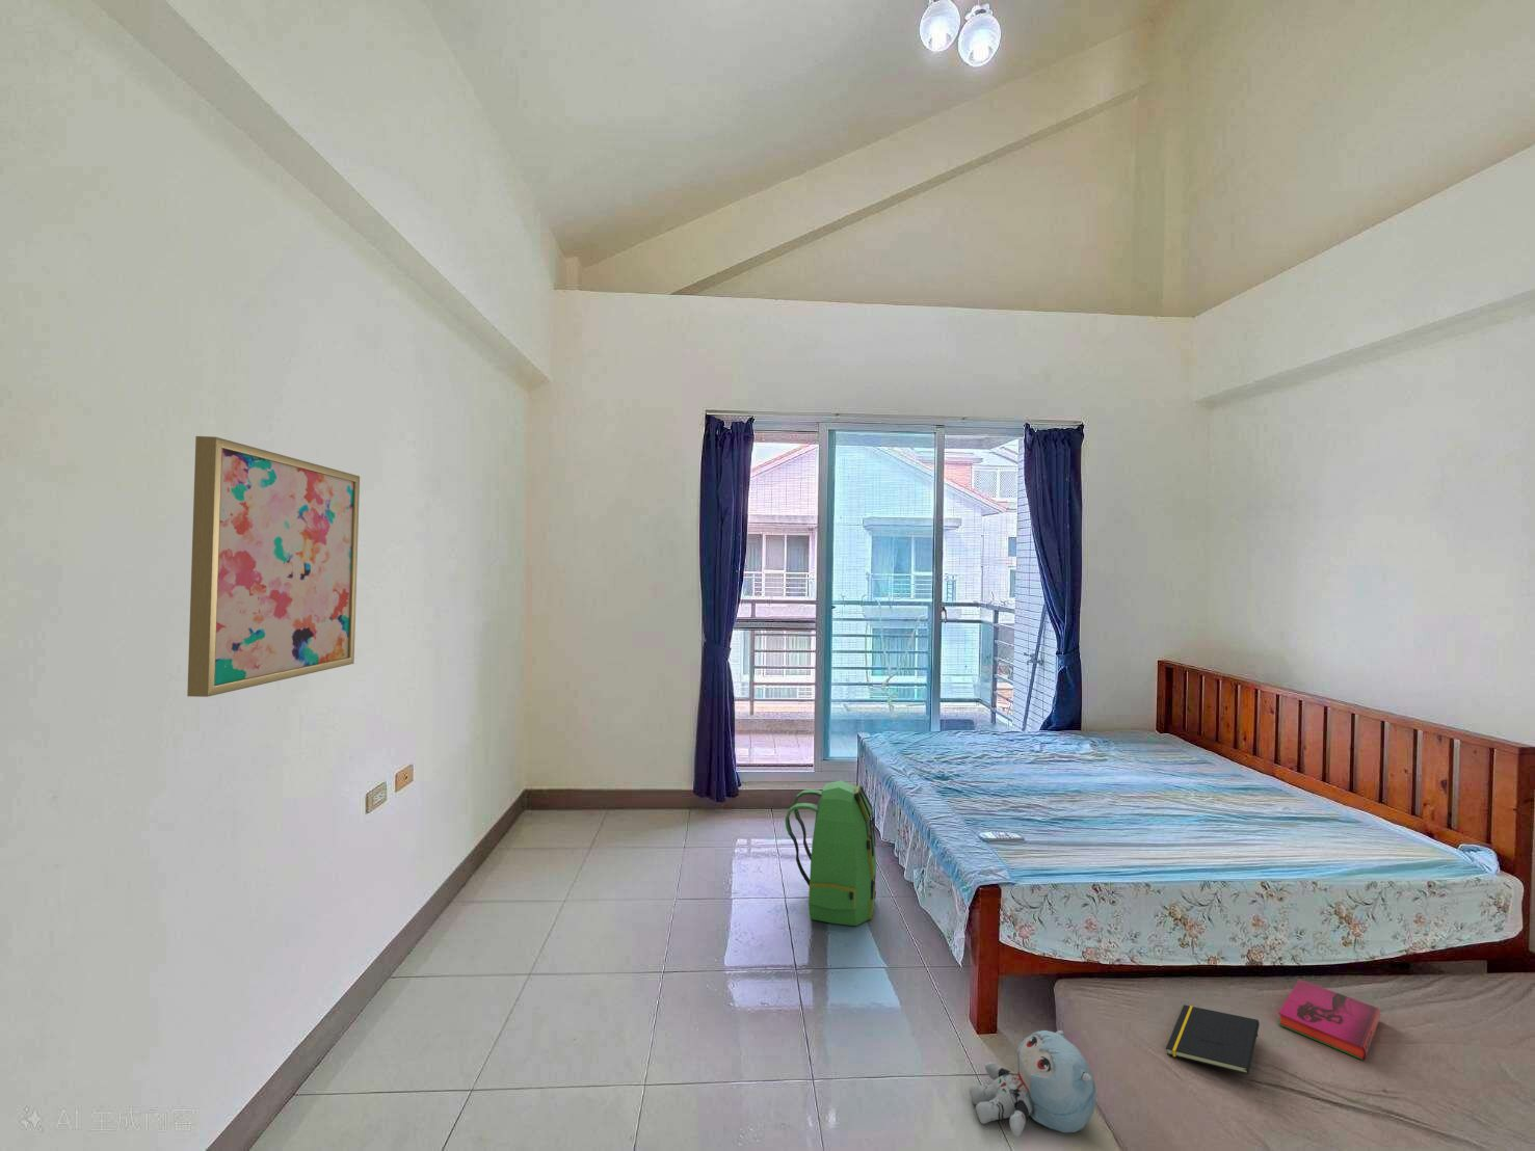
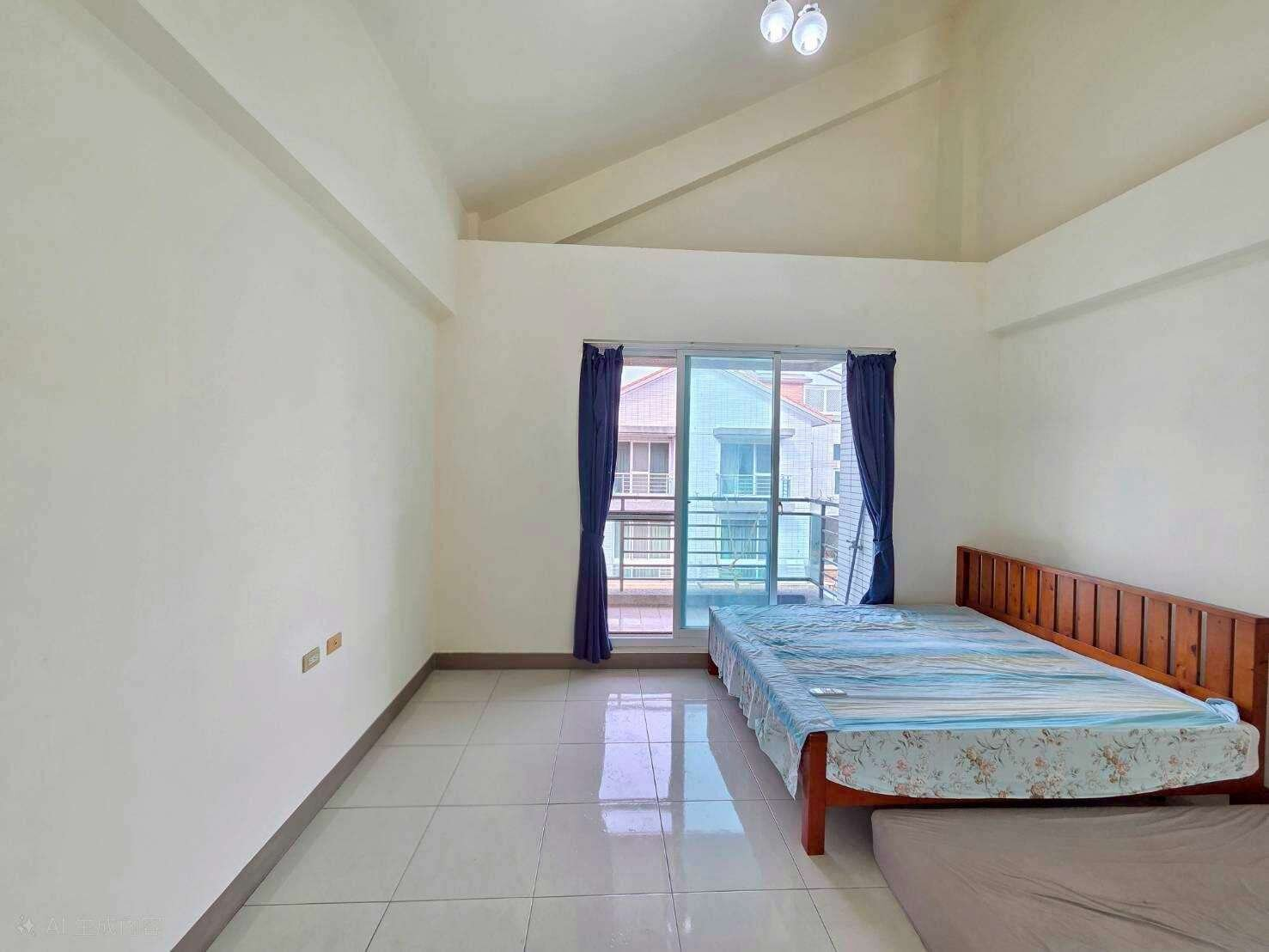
- plush toy [968,1029,1097,1139]
- wall art [186,435,360,698]
- notepad [1165,1003,1260,1075]
- hardback book [1277,978,1381,1062]
- backpack [784,779,877,926]
